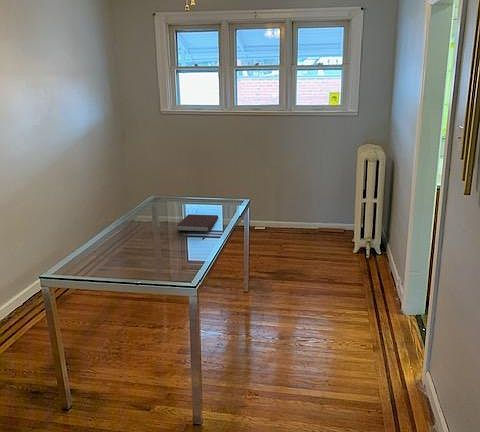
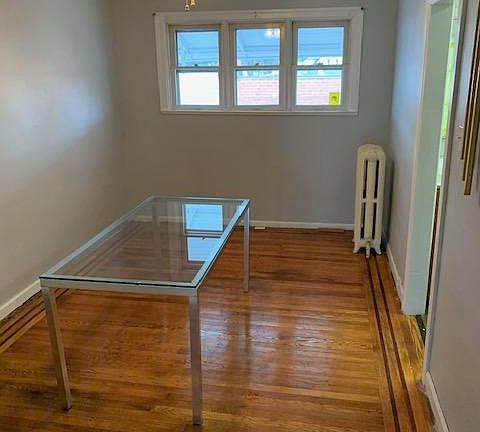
- notebook [176,213,219,233]
